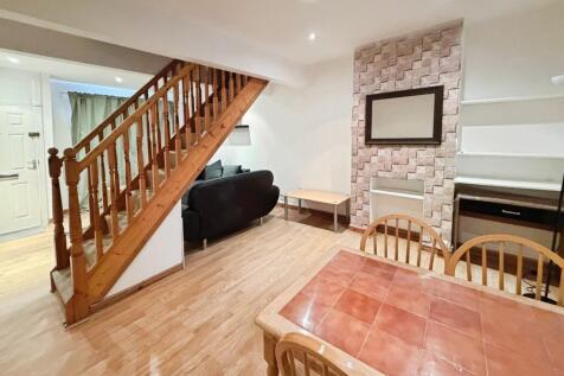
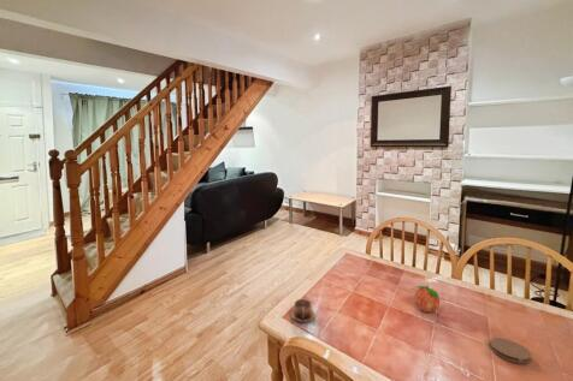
+ fruit [414,284,441,314]
+ cup [290,298,317,323]
+ coaster [489,337,532,364]
